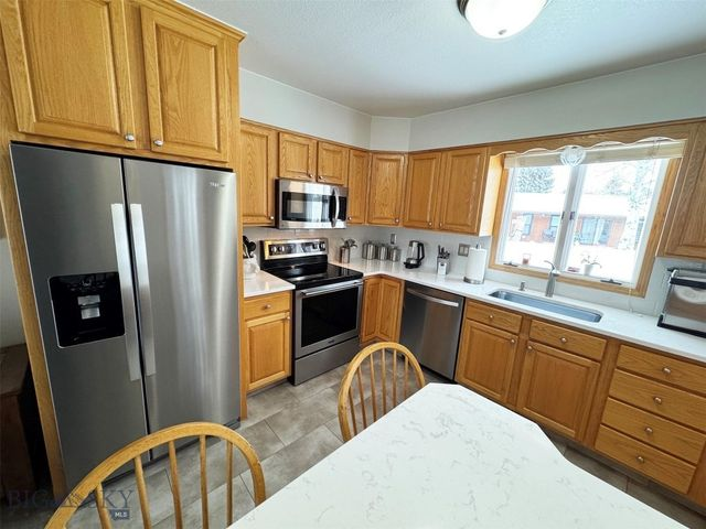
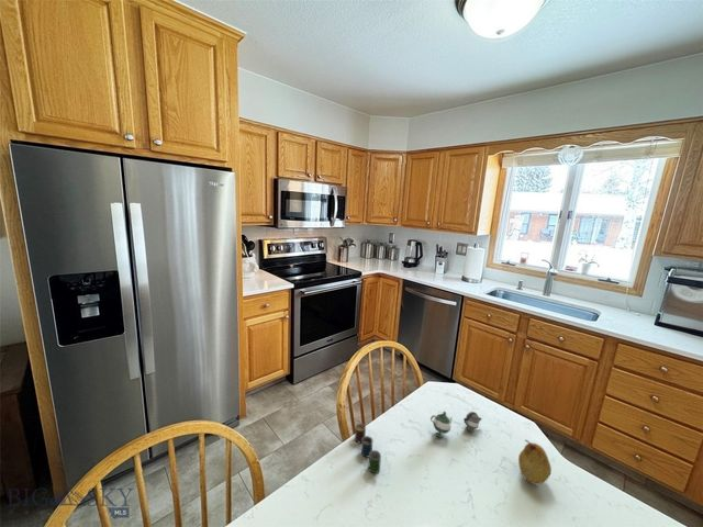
+ fruit [517,439,553,485]
+ teapot [429,411,483,439]
+ cup [354,423,382,474]
